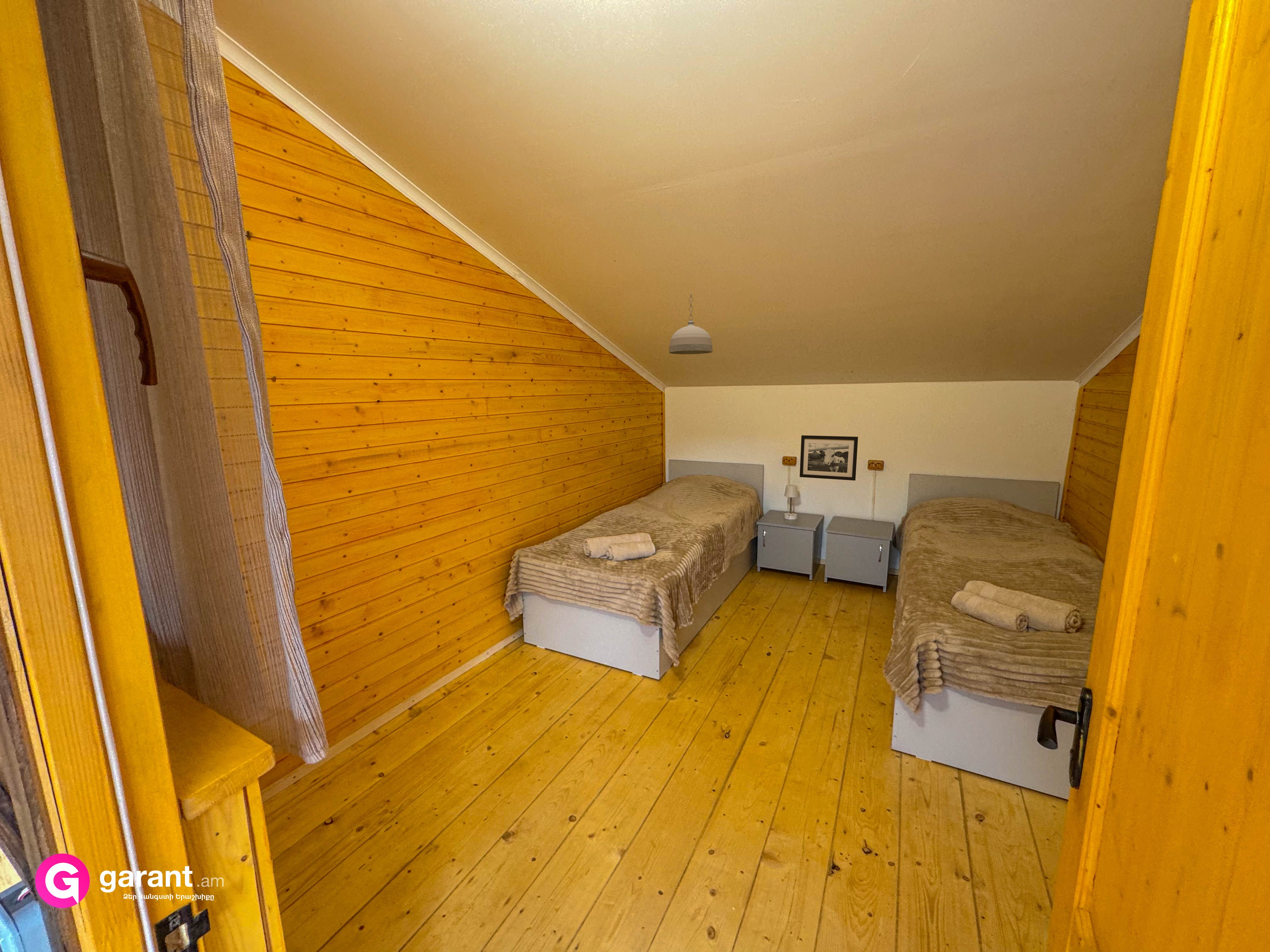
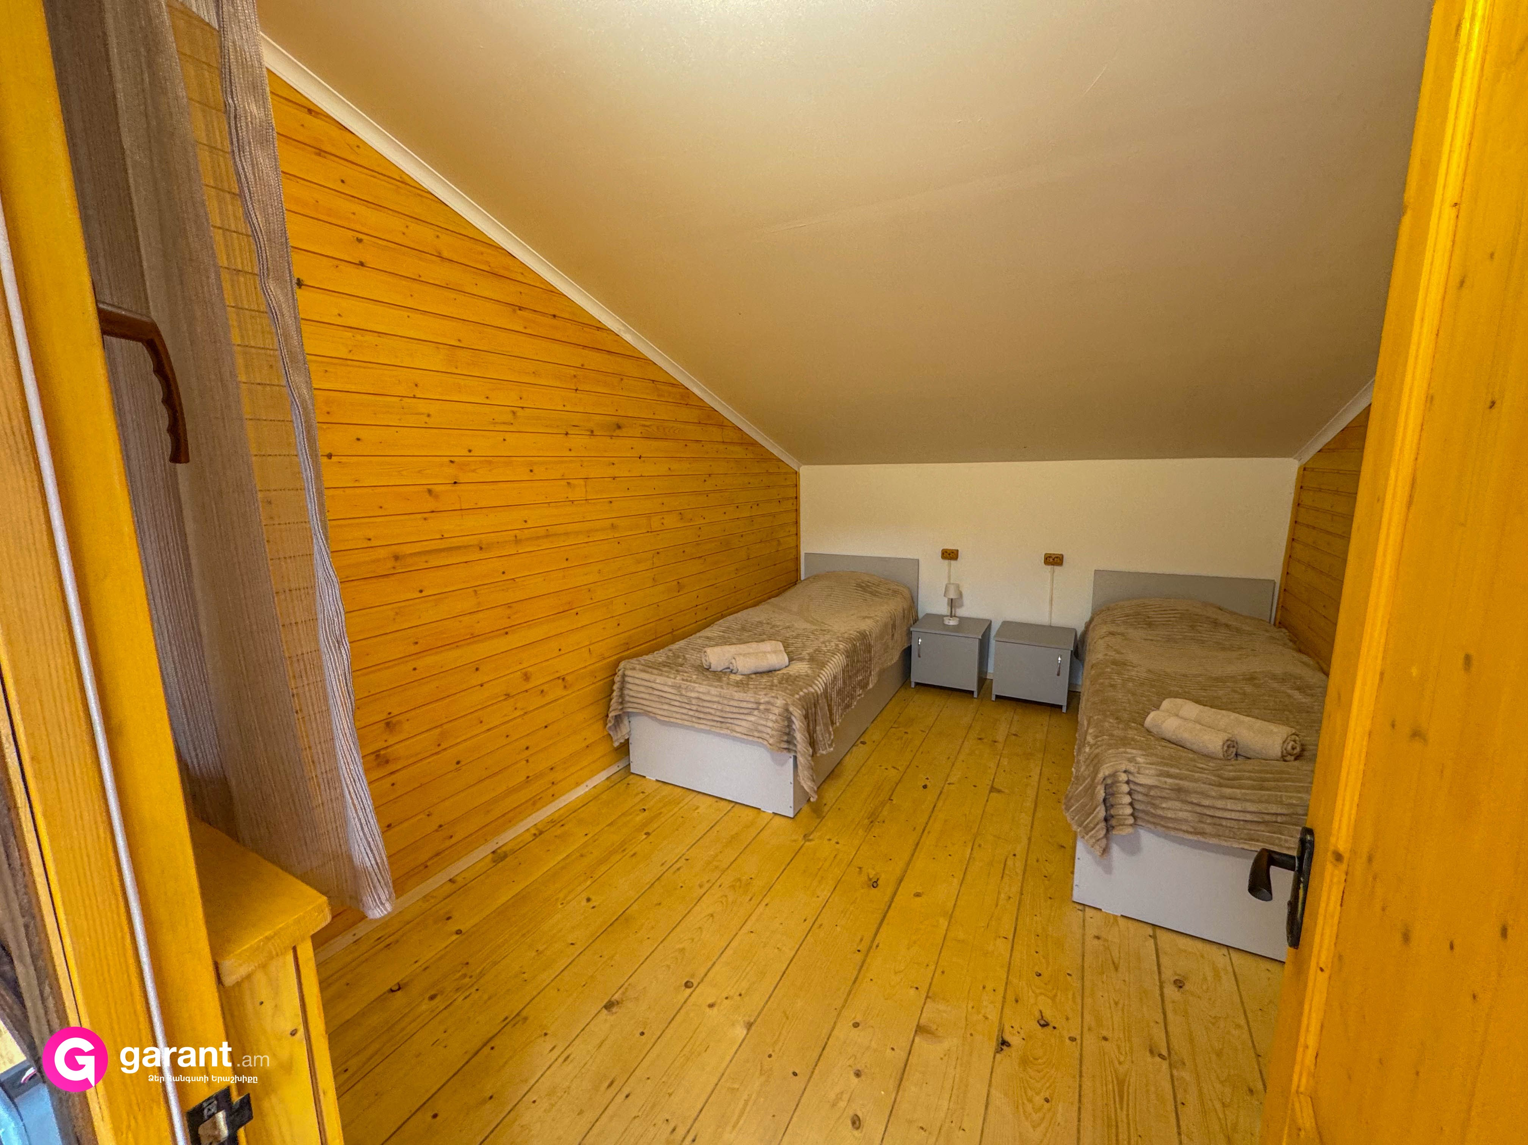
- pendant light [668,292,713,354]
- picture frame [799,435,858,481]
